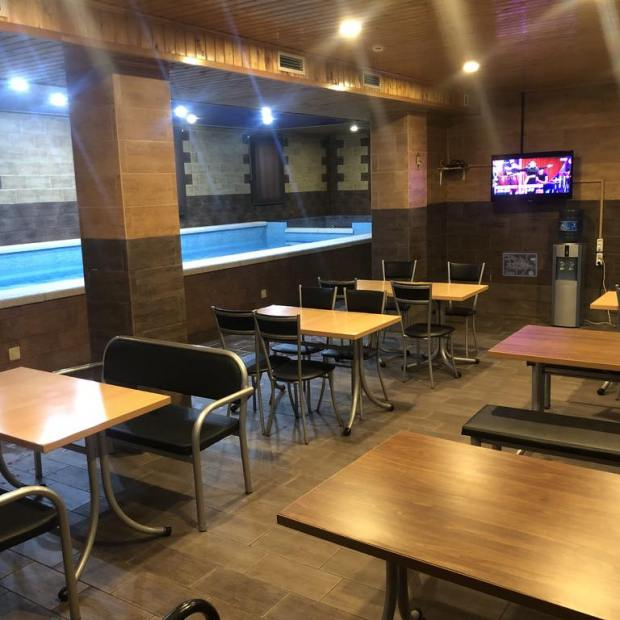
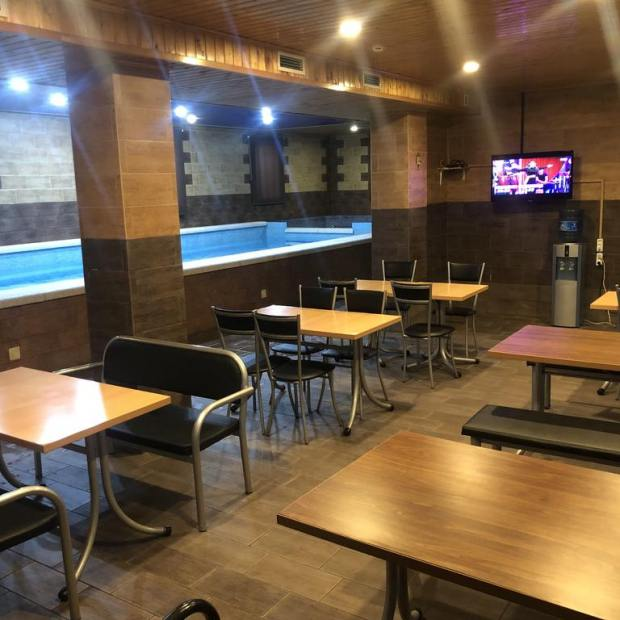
- wall art [501,251,539,278]
